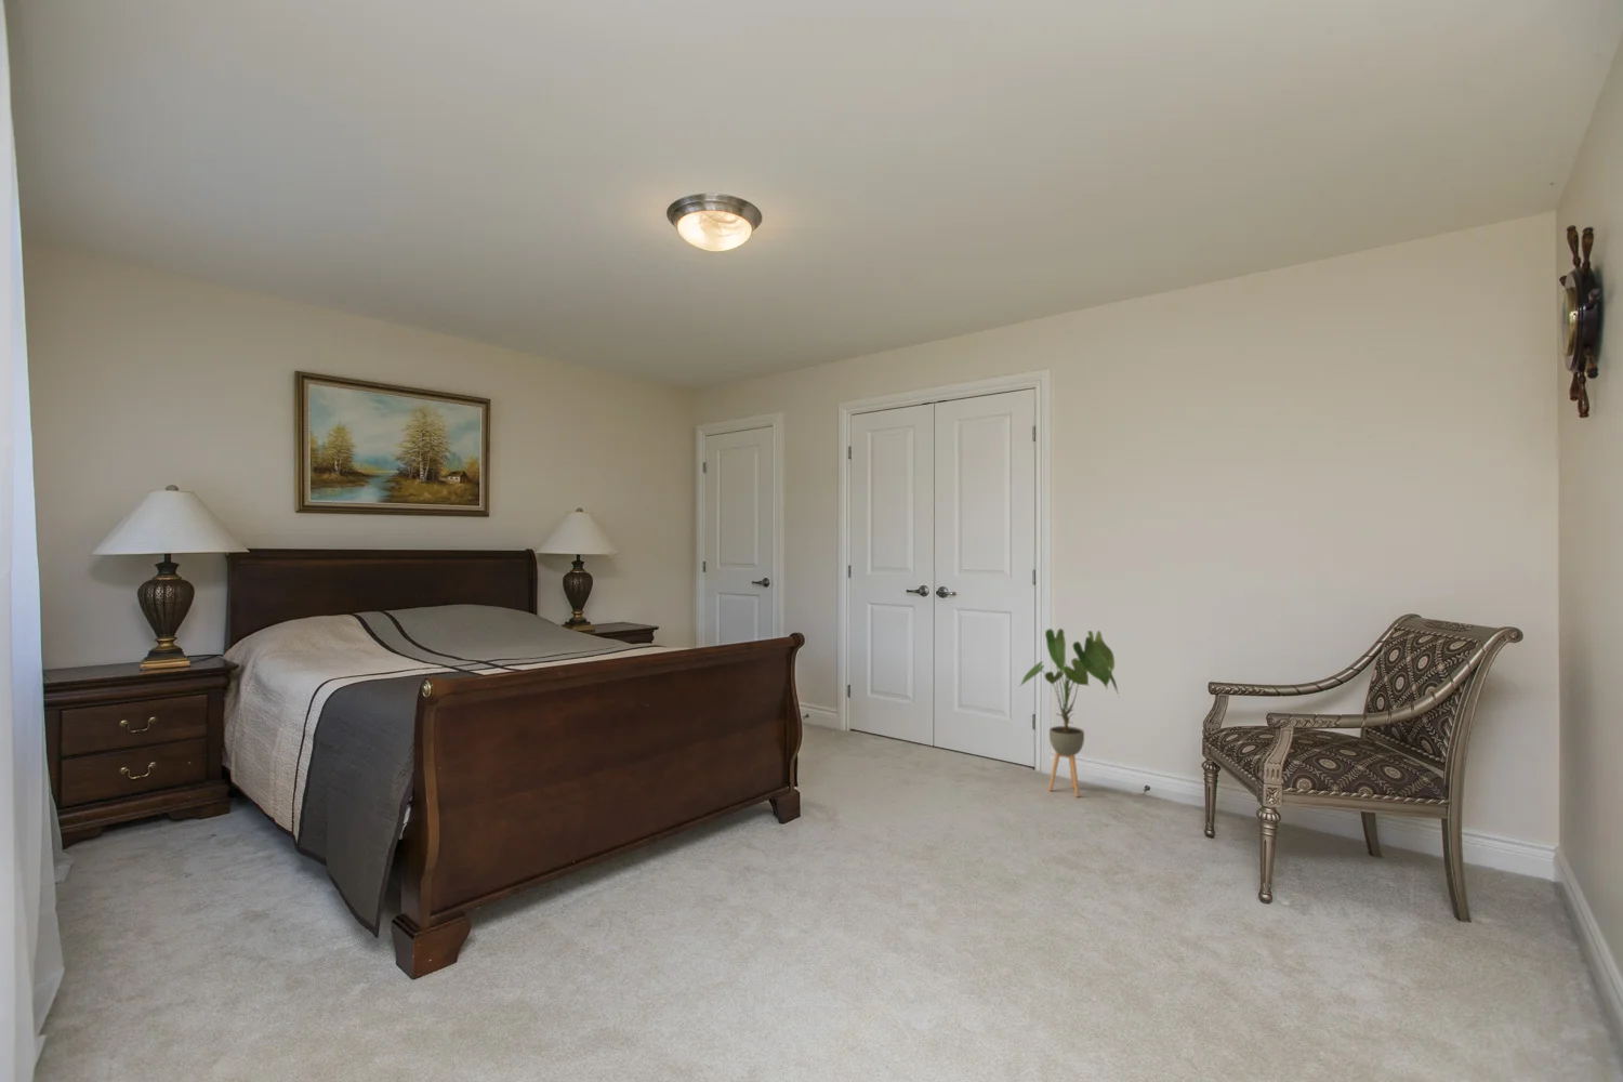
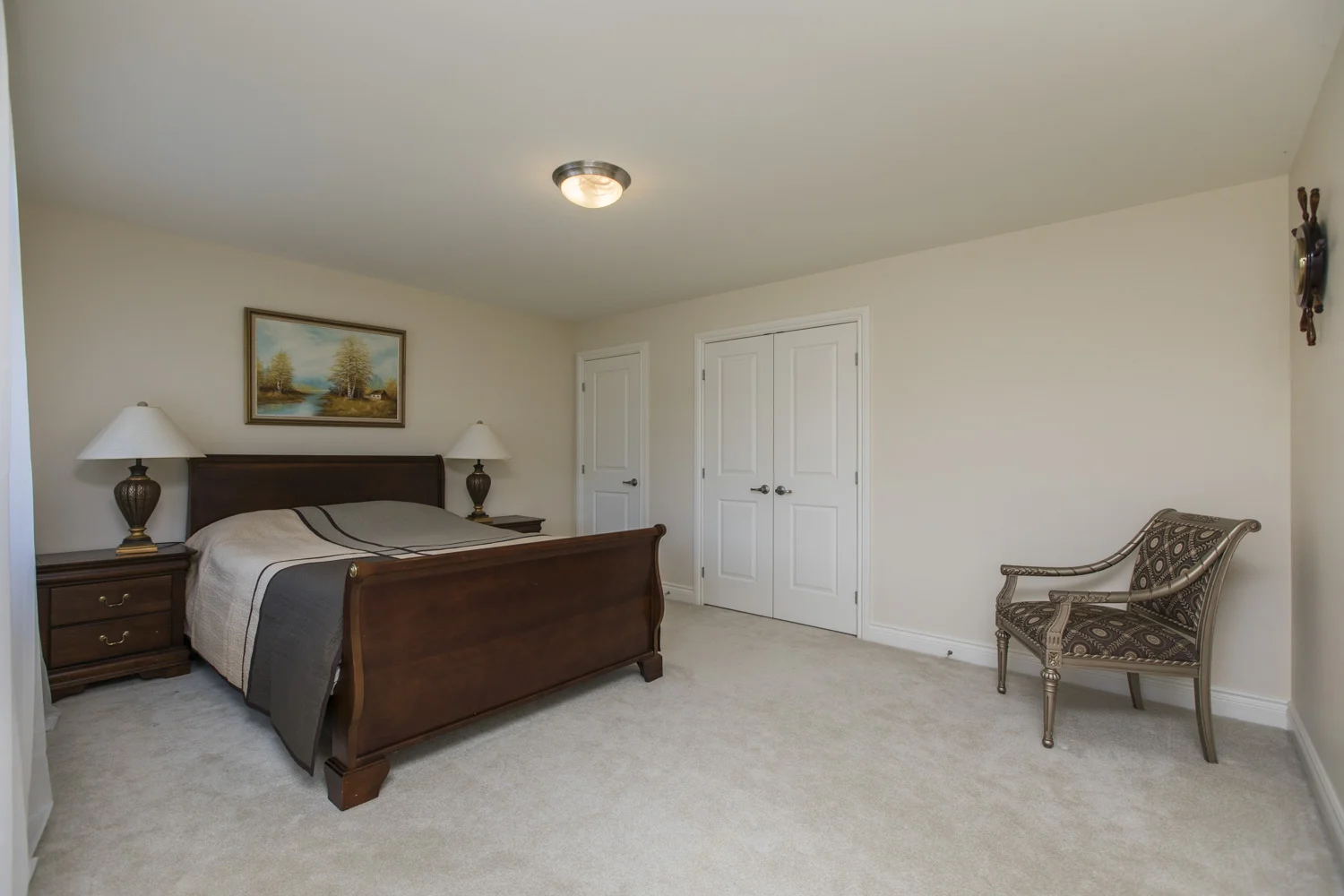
- house plant [1019,628,1121,798]
